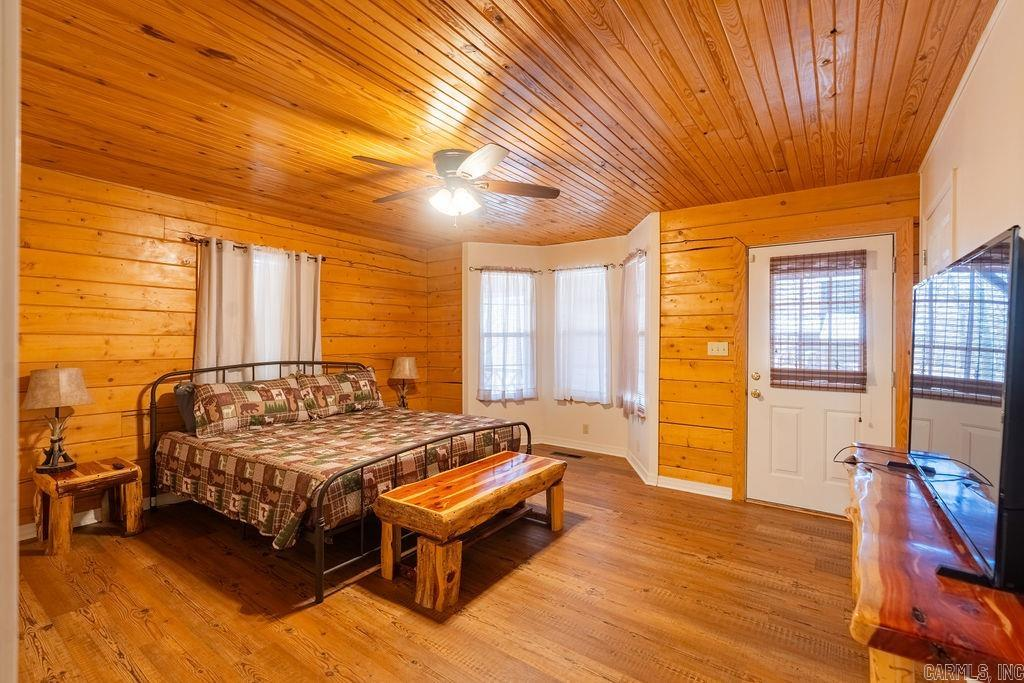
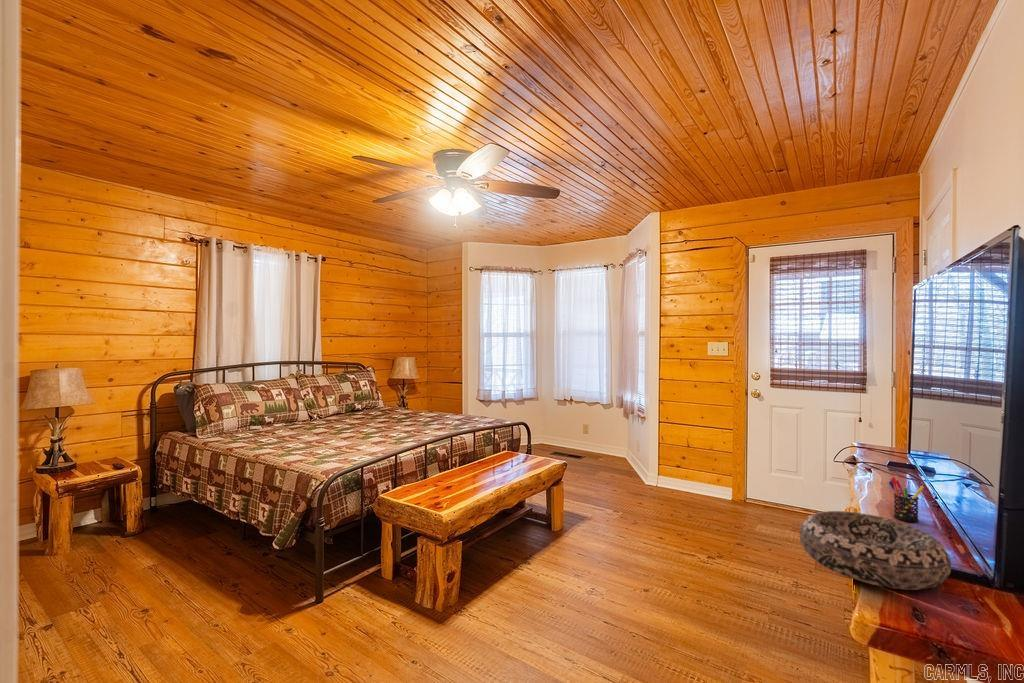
+ pen holder [888,476,925,523]
+ decorative bowl [798,510,952,591]
